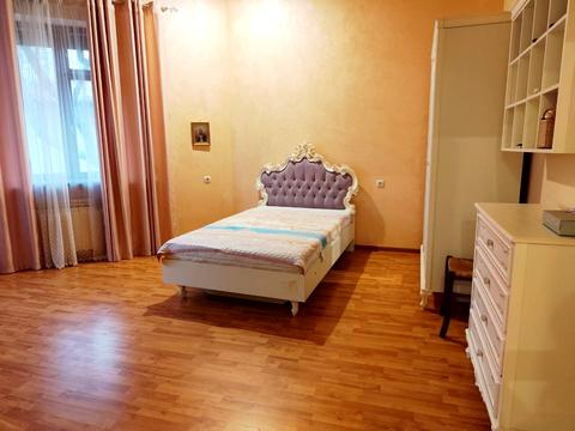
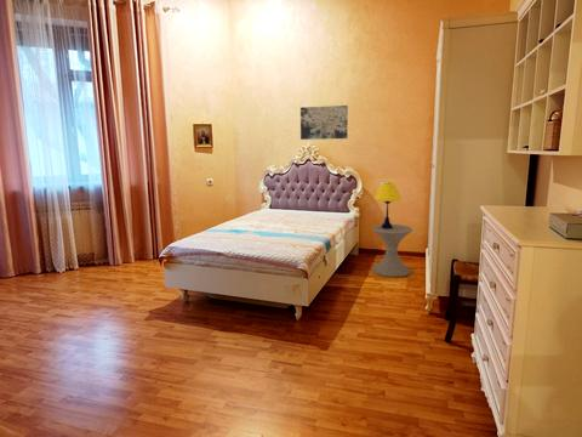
+ side table [371,223,413,278]
+ wall art [299,104,349,141]
+ table lamp [373,182,403,229]
